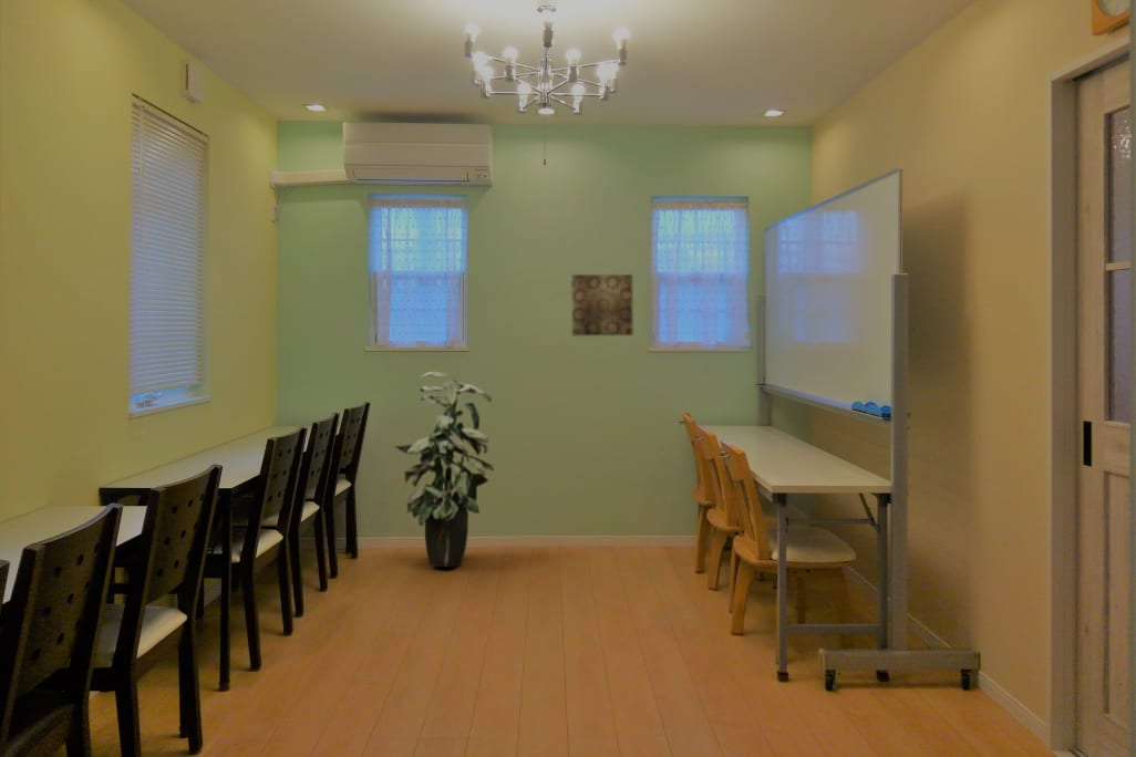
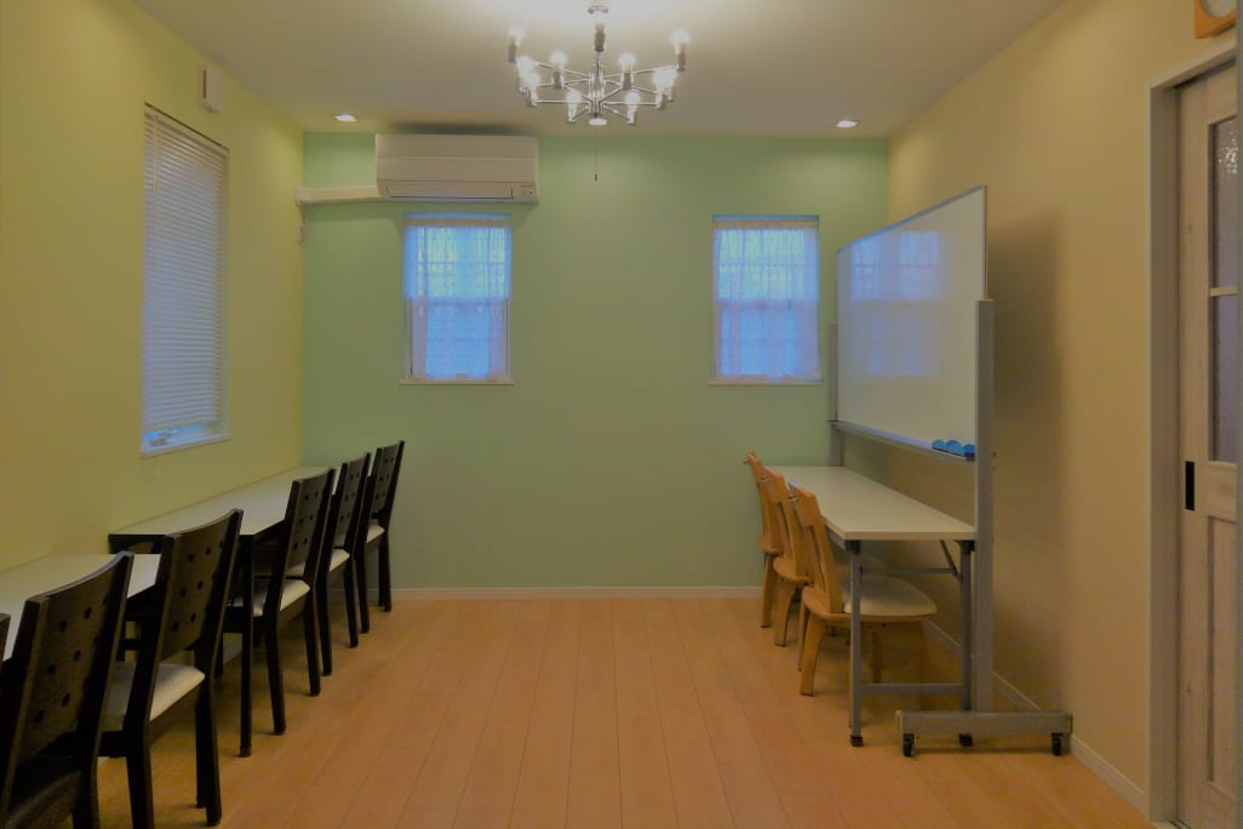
- indoor plant [394,371,495,568]
- wall art [570,273,633,336]
